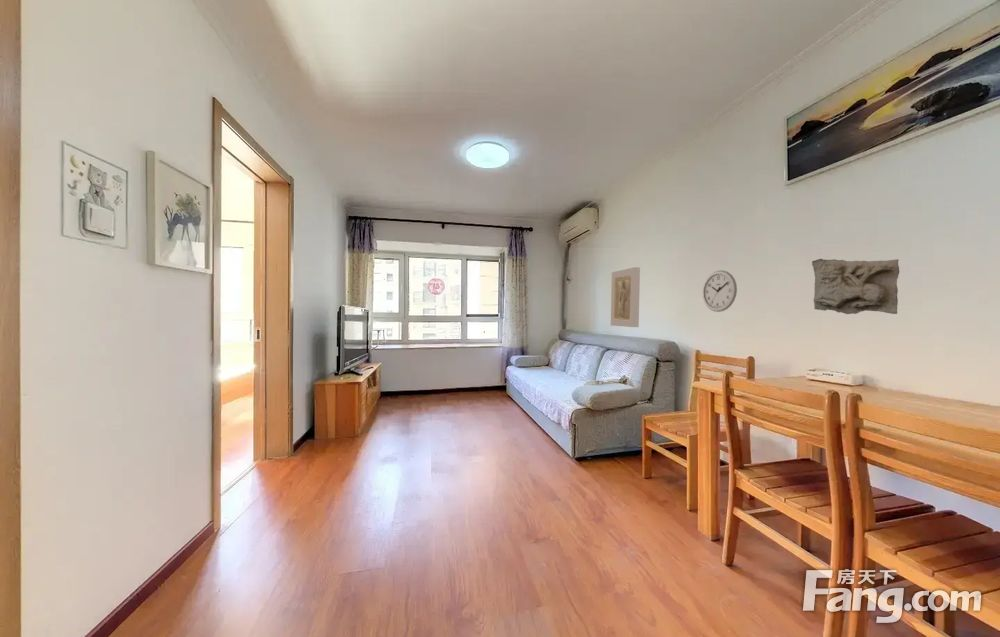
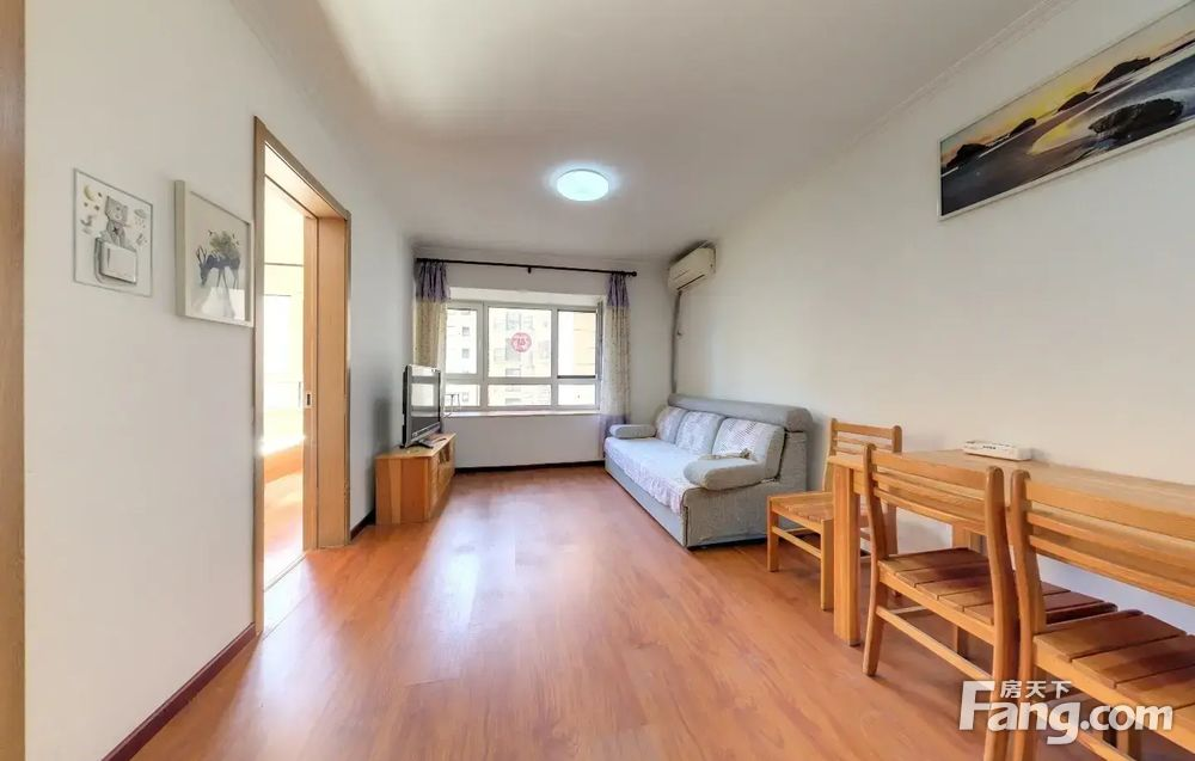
- stone relief [811,258,900,315]
- relief plaque [610,266,641,328]
- wall clock [701,269,738,313]
